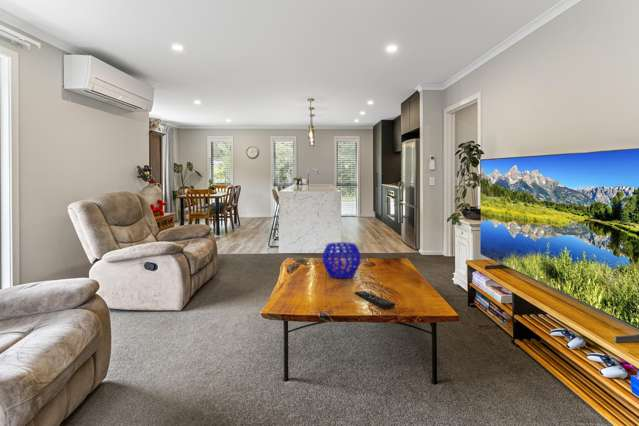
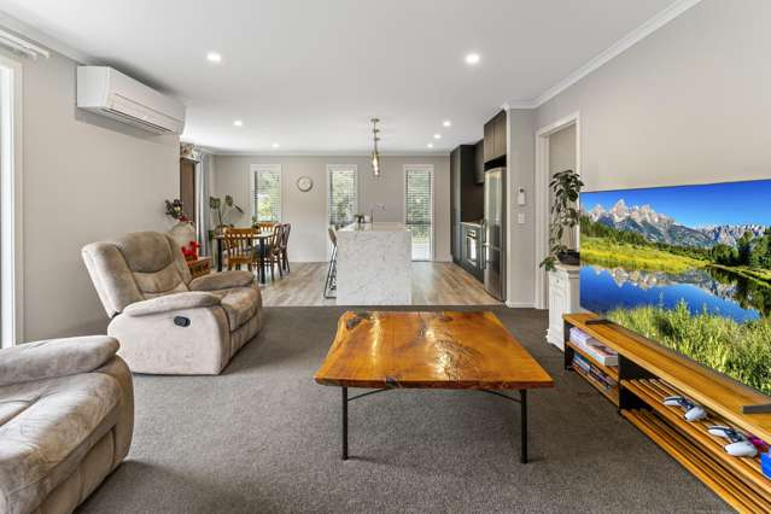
- decorative bowl [321,241,362,279]
- remote control [354,290,396,309]
